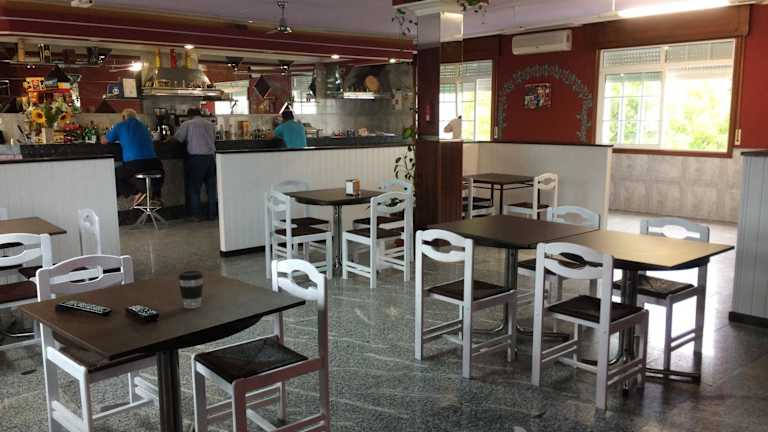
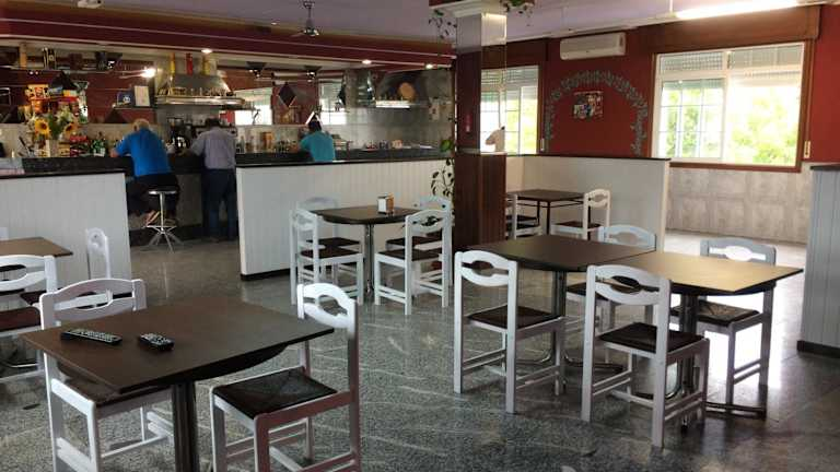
- coffee cup [177,270,205,310]
